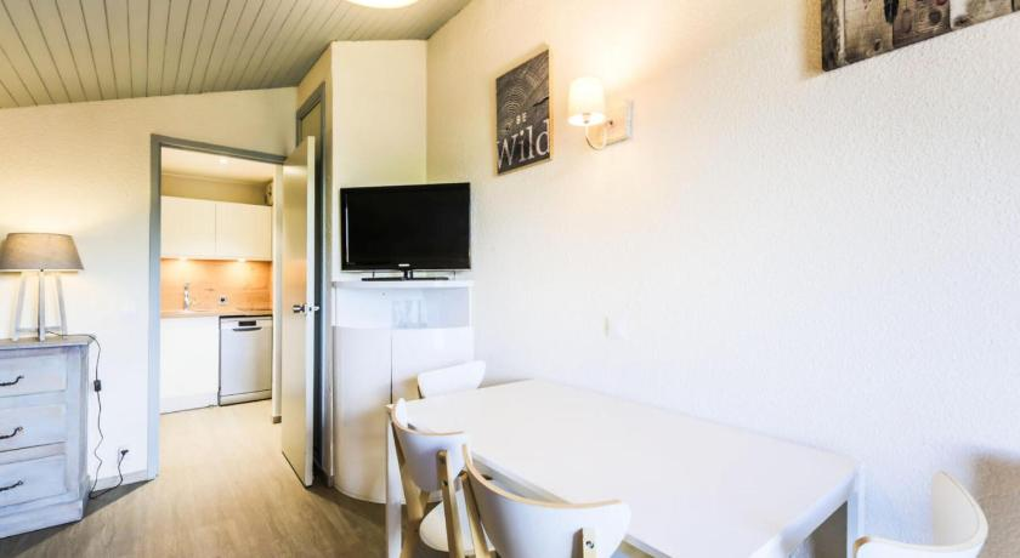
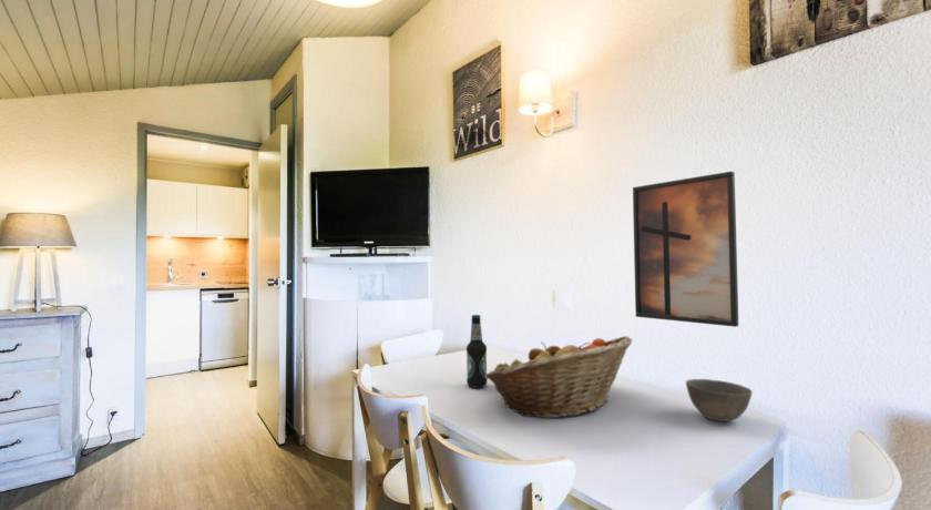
+ bottle [466,314,489,389]
+ fruit basket [485,335,633,419]
+ bowl [685,378,754,422]
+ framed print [632,171,739,328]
